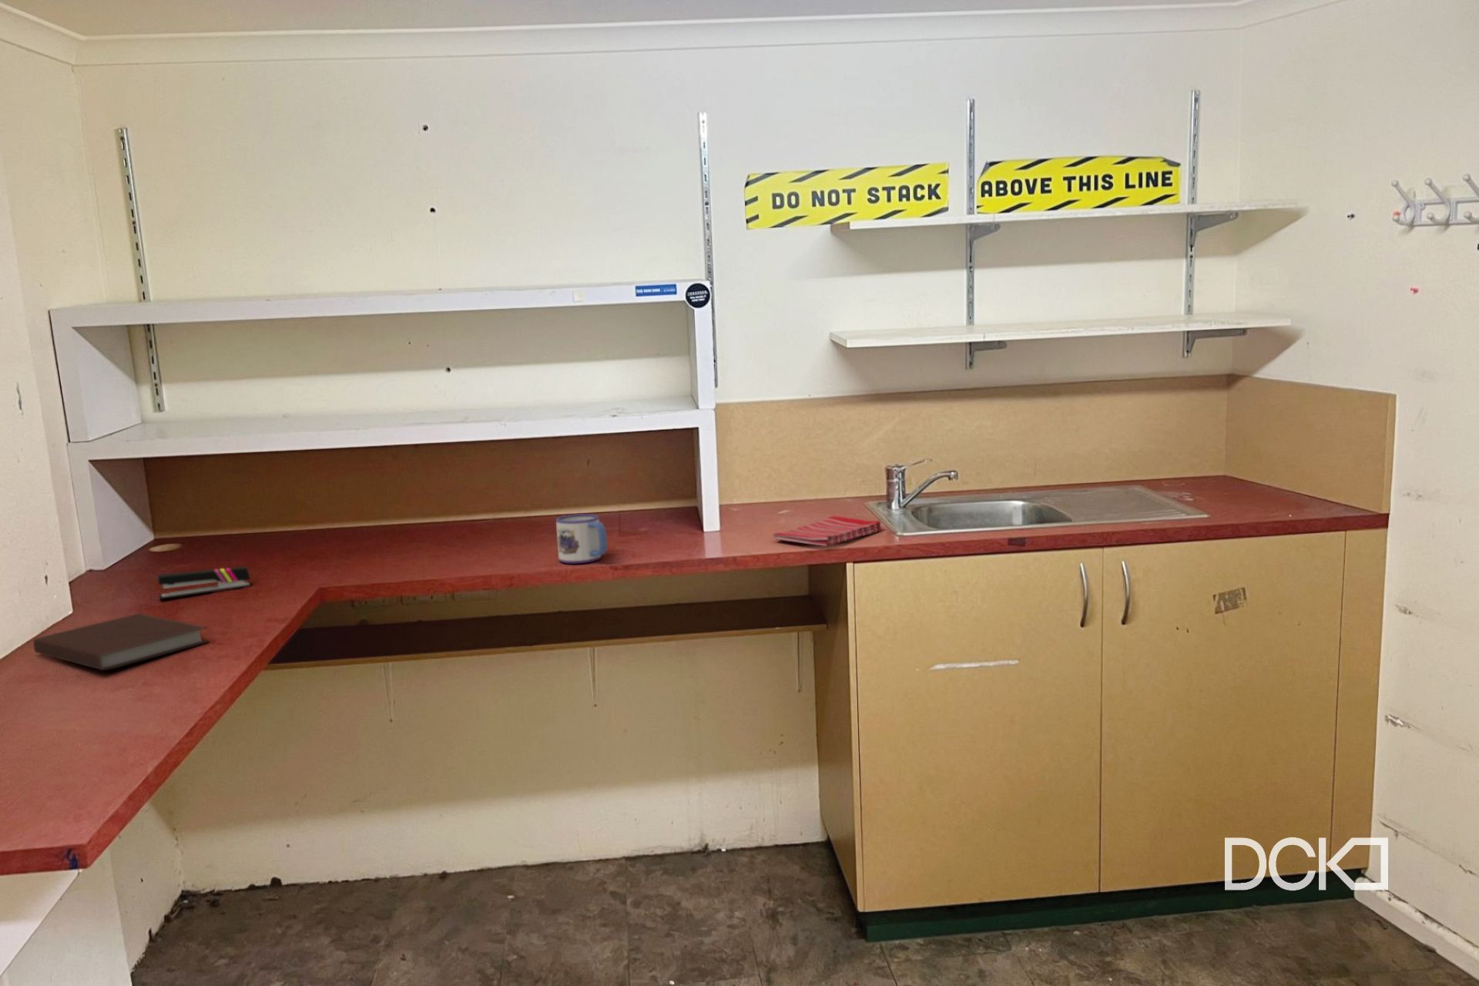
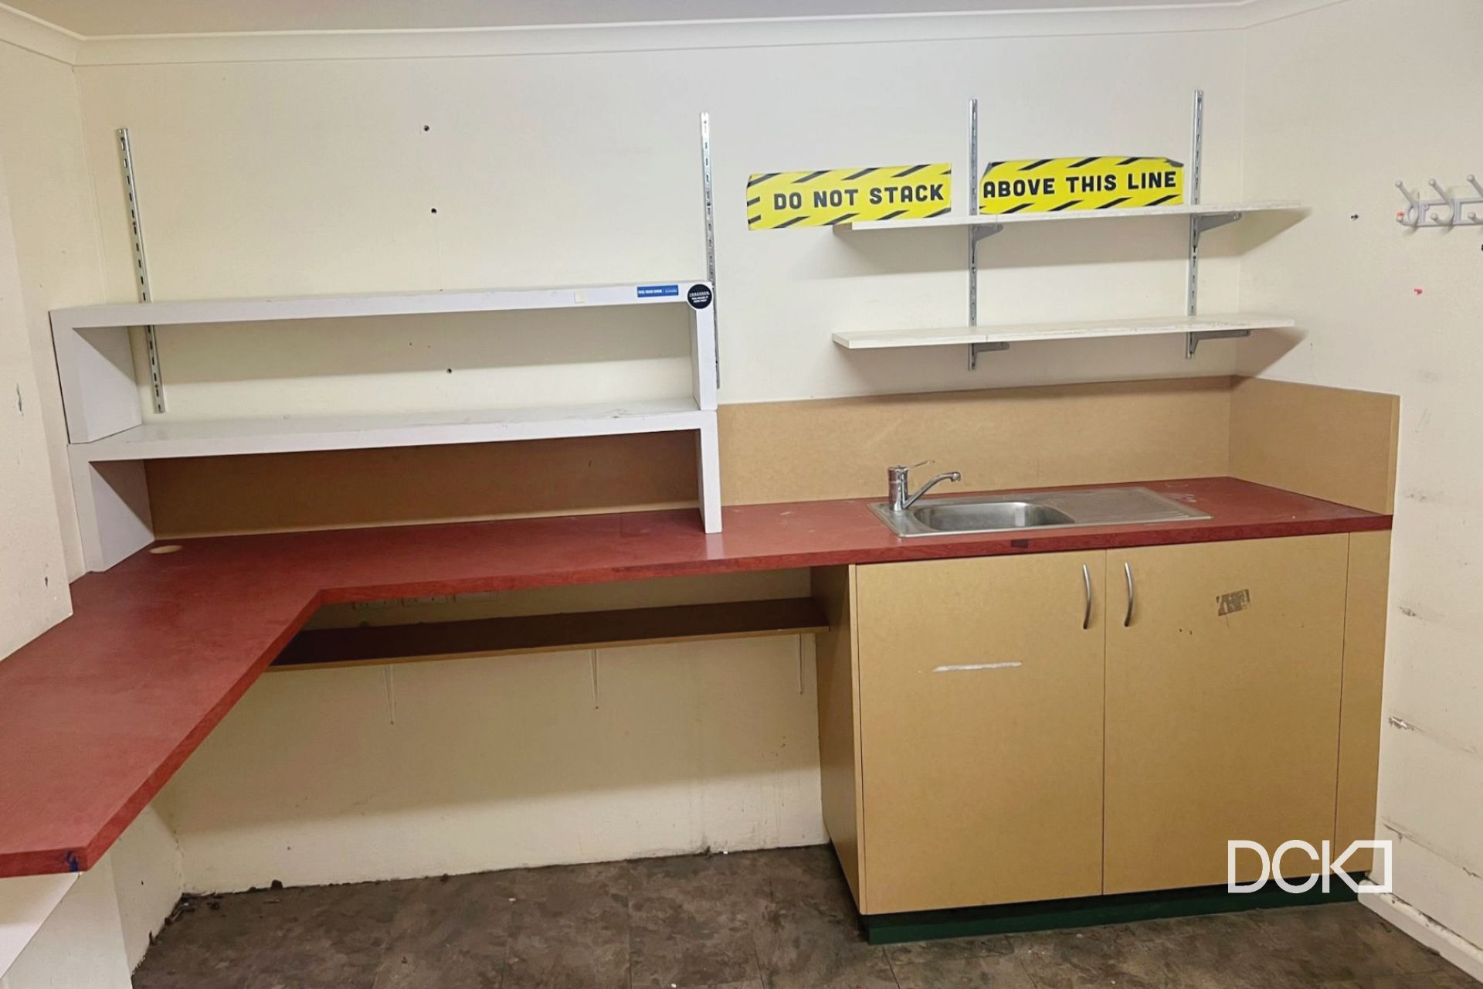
- dish towel [771,515,883,547]
- notebook [32,612,210,671]
- stapler [157,566,252,600]
- mug [556,513,607,563]
